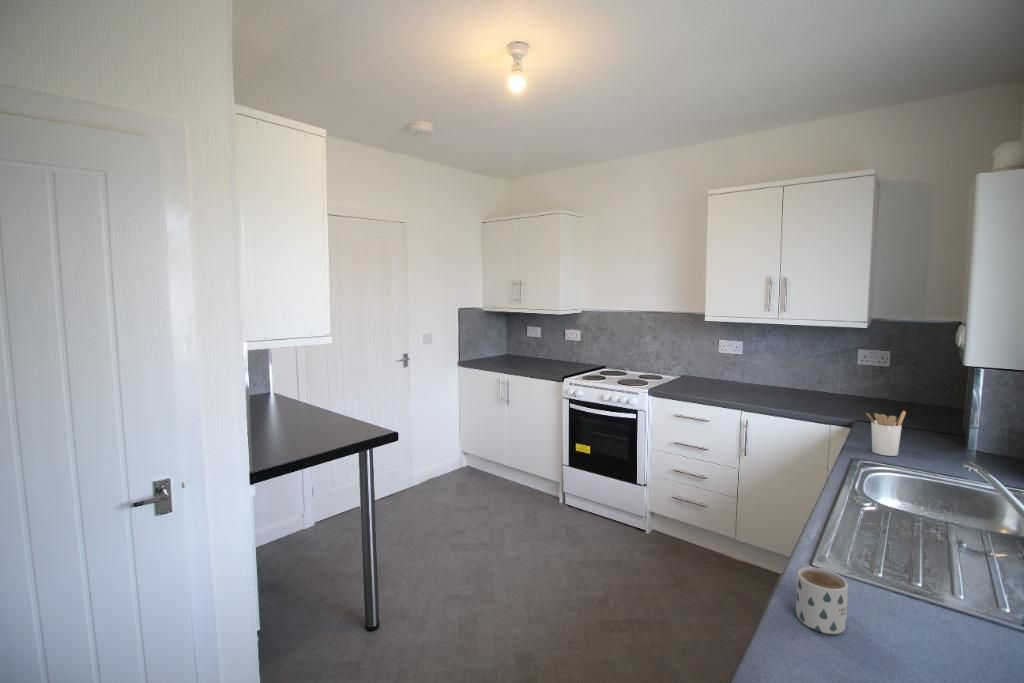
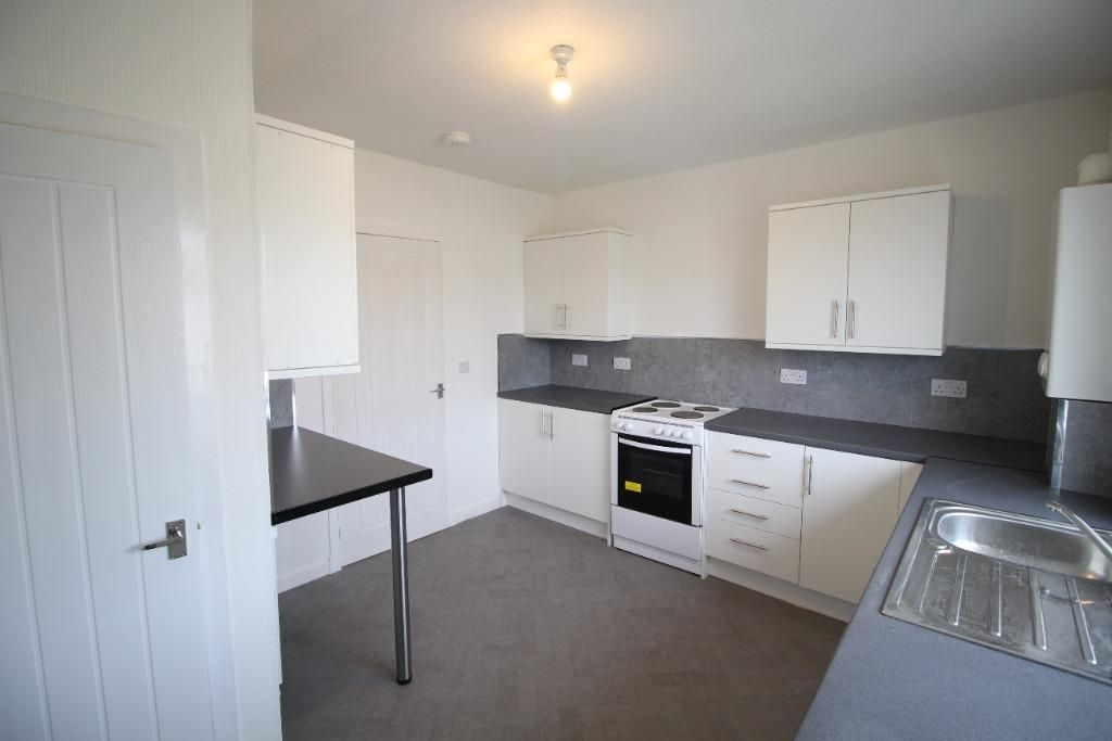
- mug [795,566,849,635]
- utensil holder [865,410,907,457]
